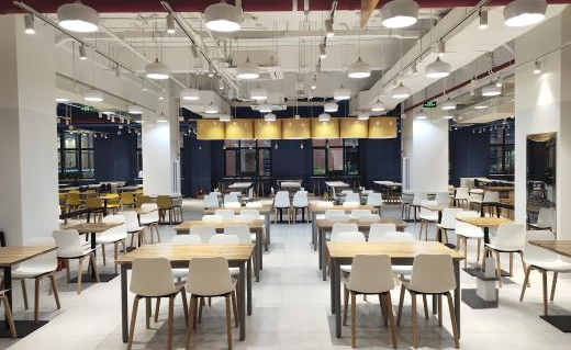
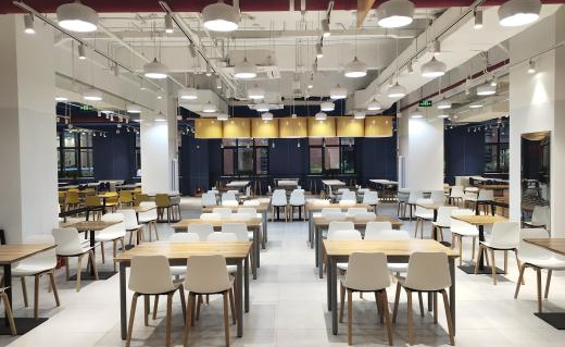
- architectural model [460,257,501,309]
